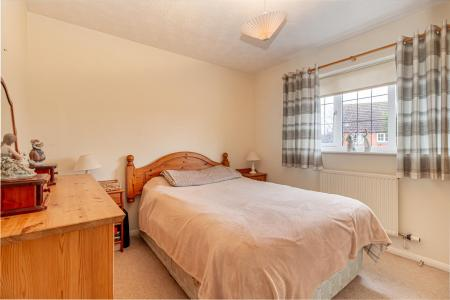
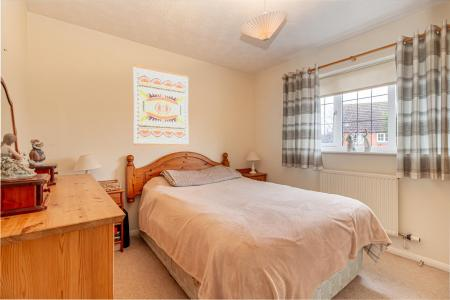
+ wall art [133,64,190,146]
